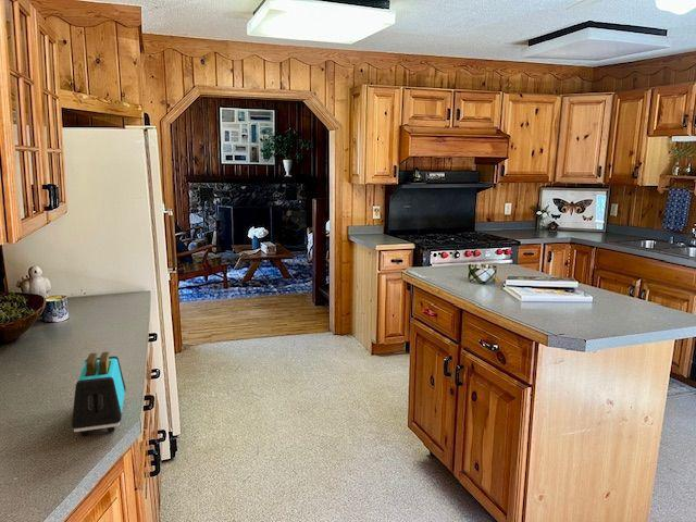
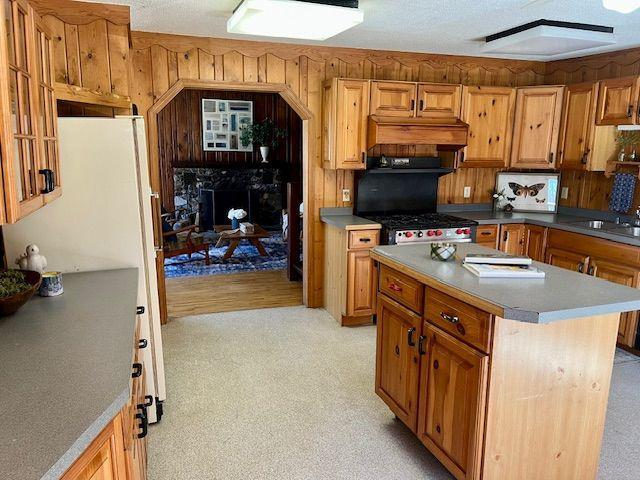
- toaster [71,351,127,436]
